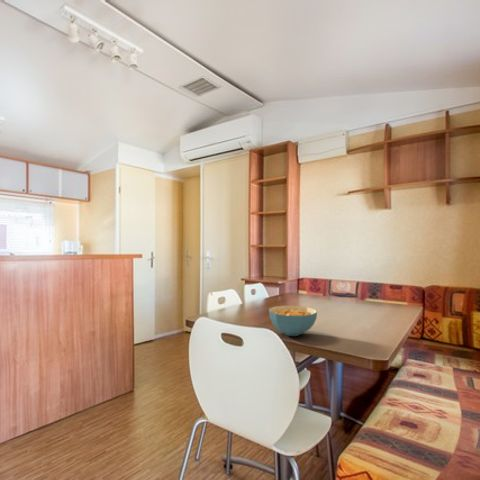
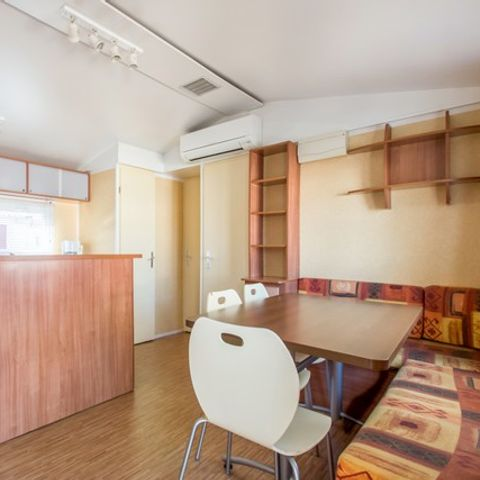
- cereal bowl [268,305,318,337]
